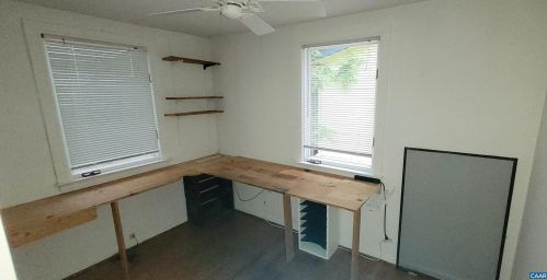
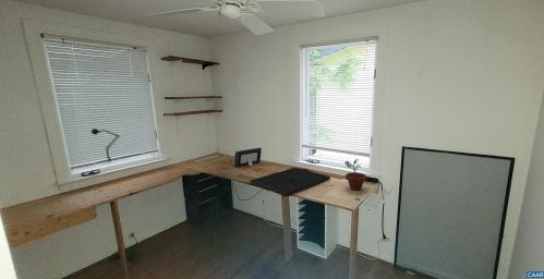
+ desk lamp [90,128,121,190]
+ potted plant [343,158,368,192]
+ monitor [249,167,331,197]
+ picture frame [233,146,263,169]
